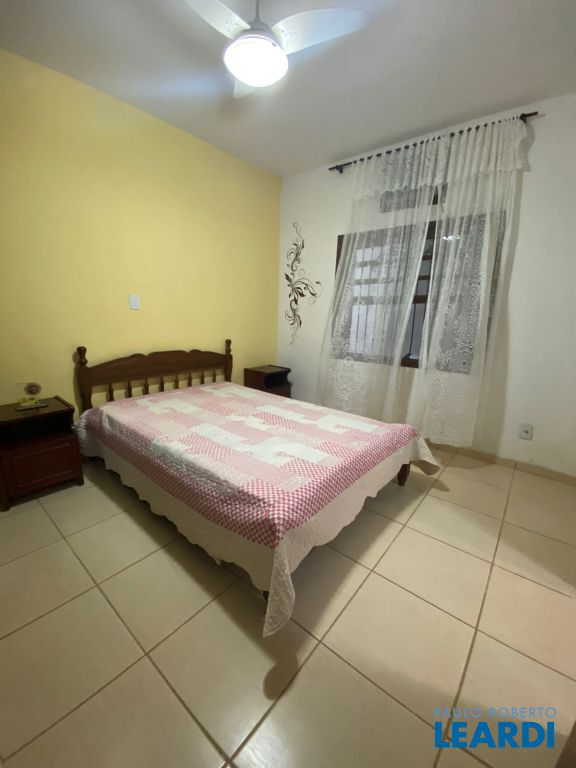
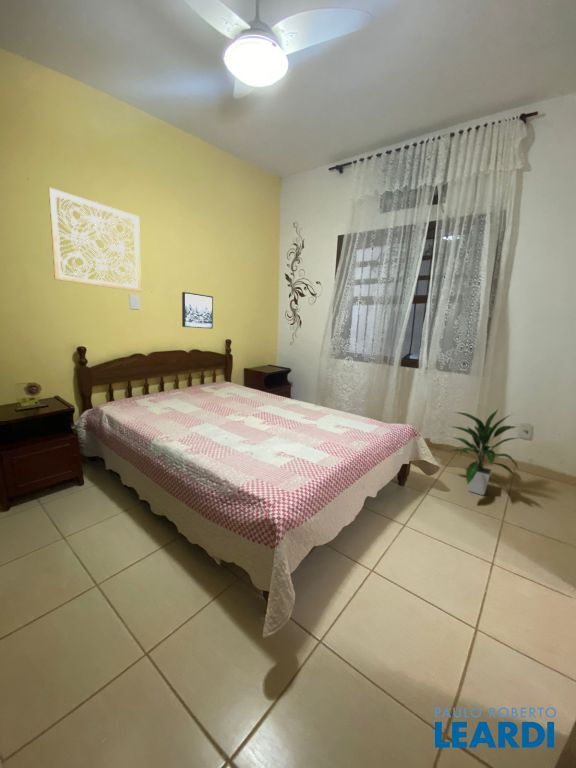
+ wall art [48,187,142,292]
+ wall art [181,291,214,330]
+ indoor plant [448,409,519,496]
